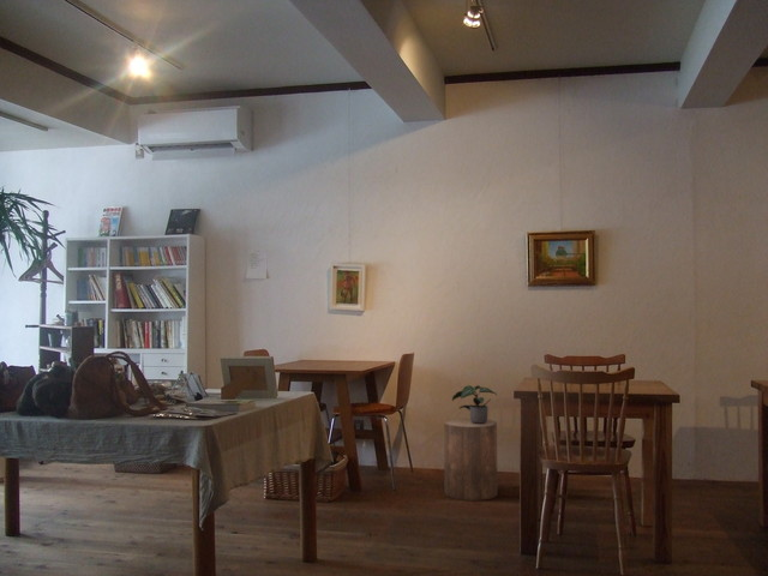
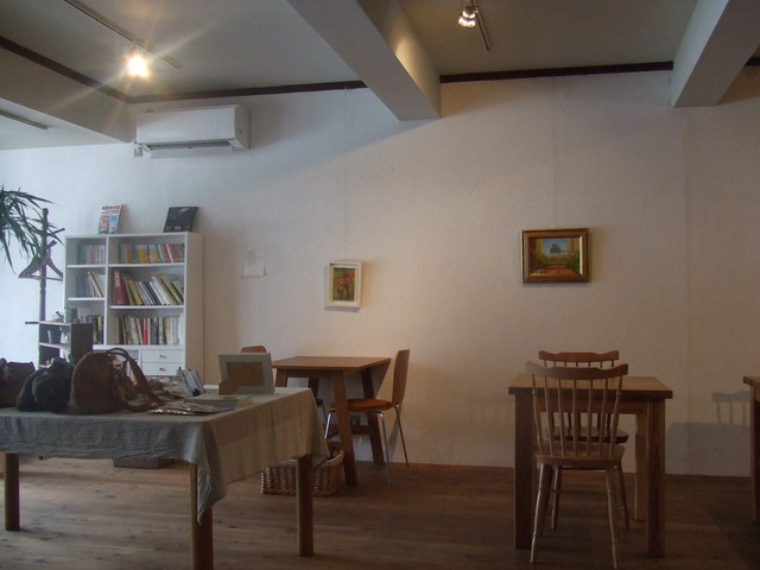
- stool [443,418,499,502]
- potted plant [451,384,498,425]
